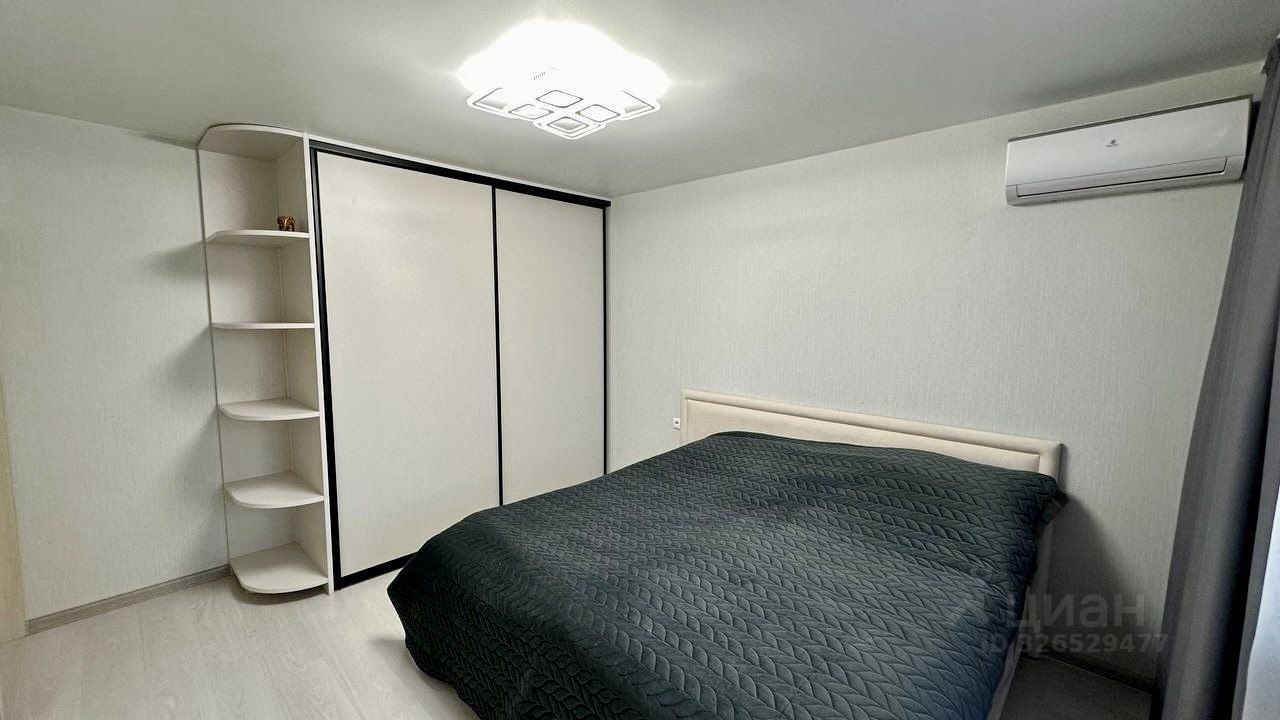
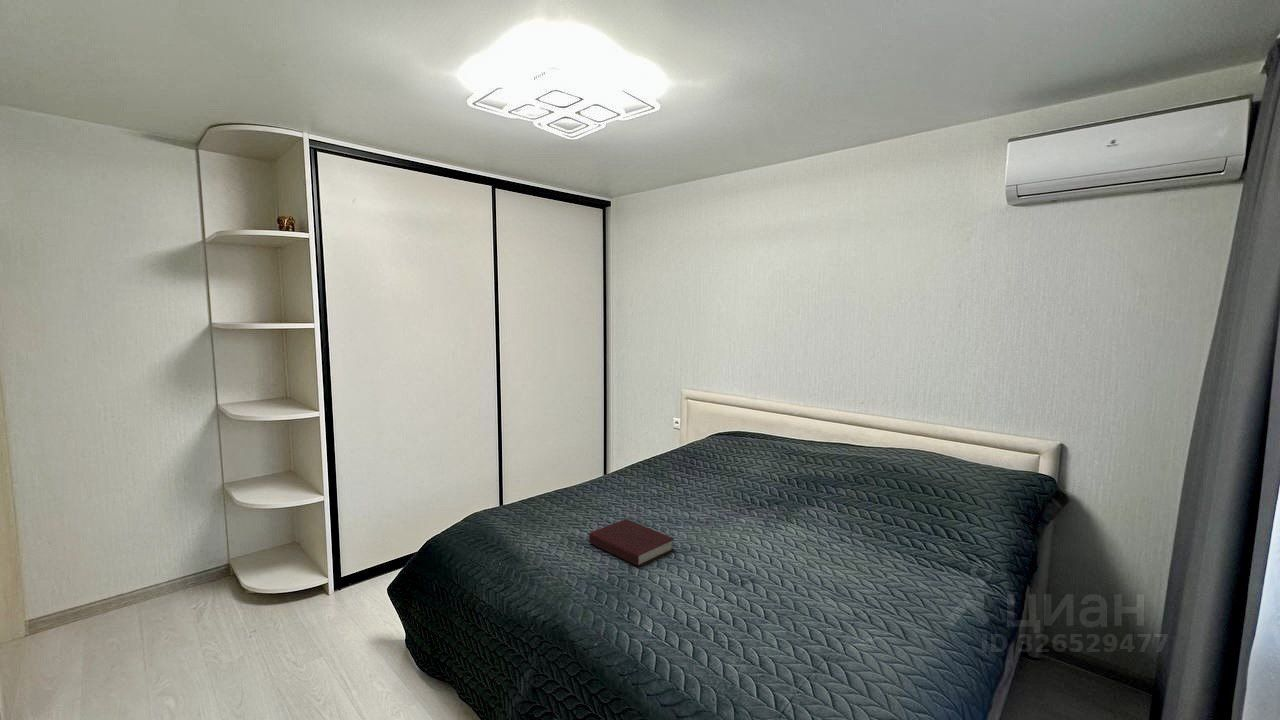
+ book [588,518,675,567]
